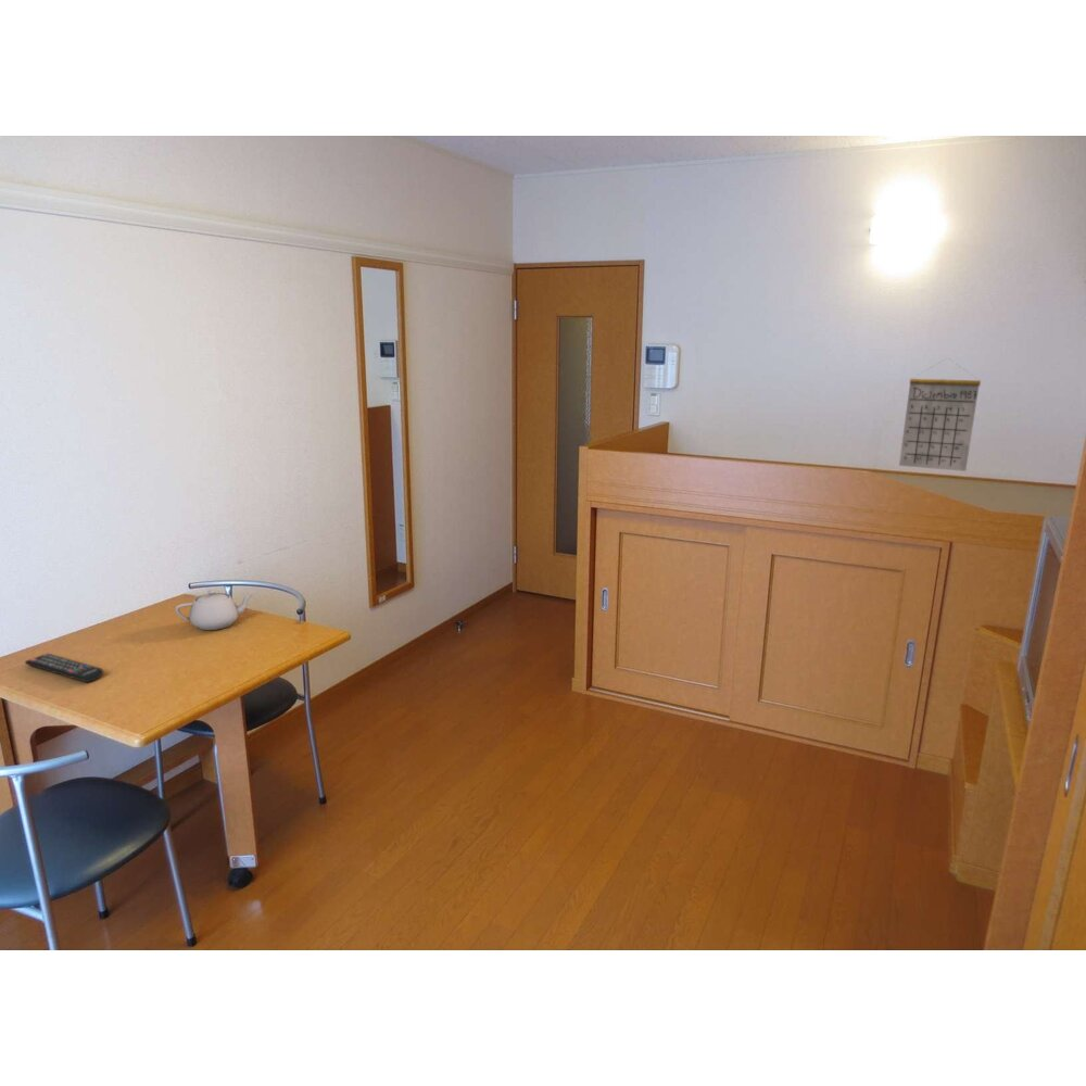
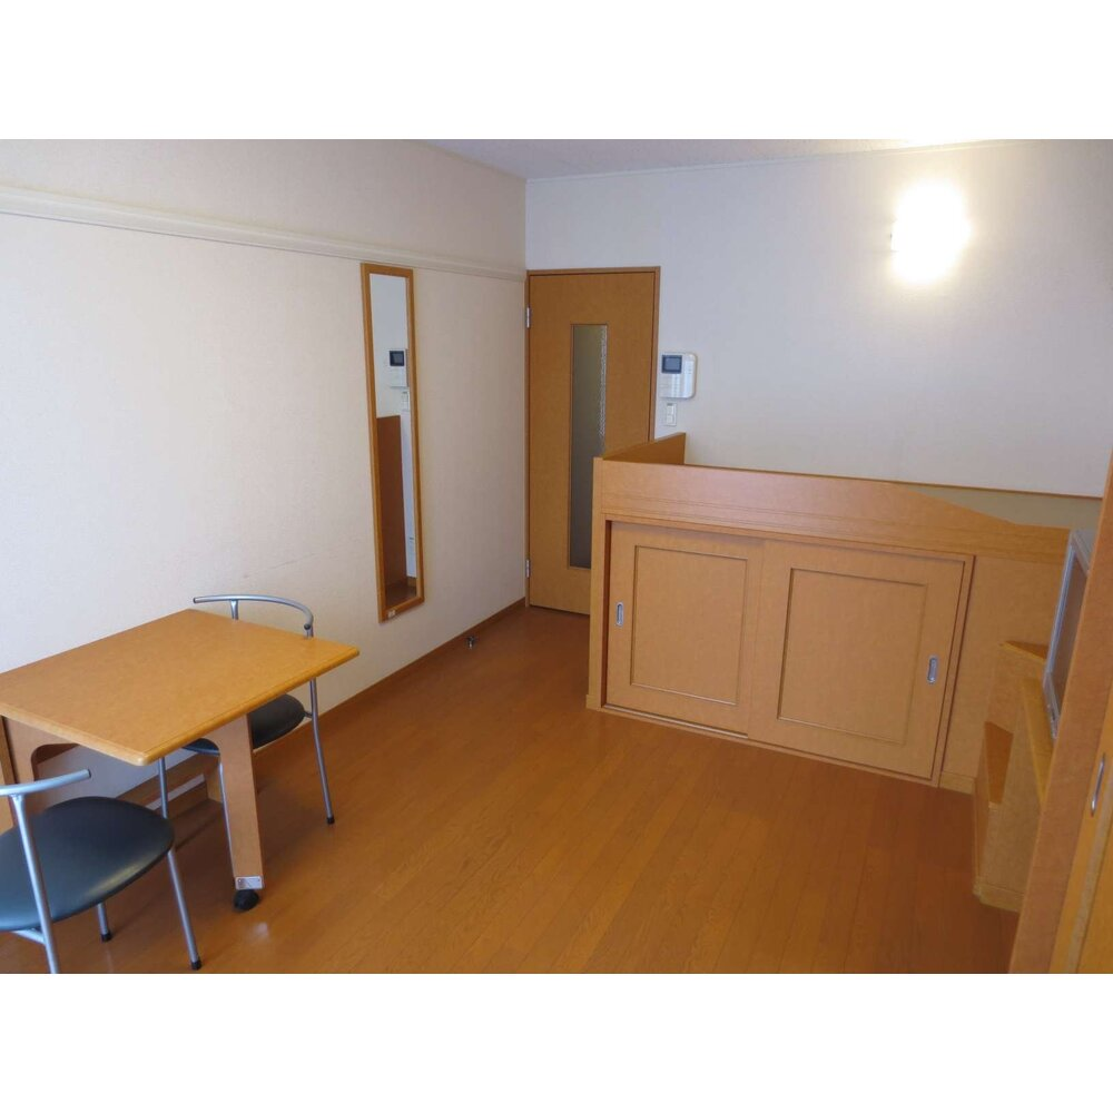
- calendar [898,358,982,472]
- remote control [24,653,104,683]
- teapot [174,589,254,631]
